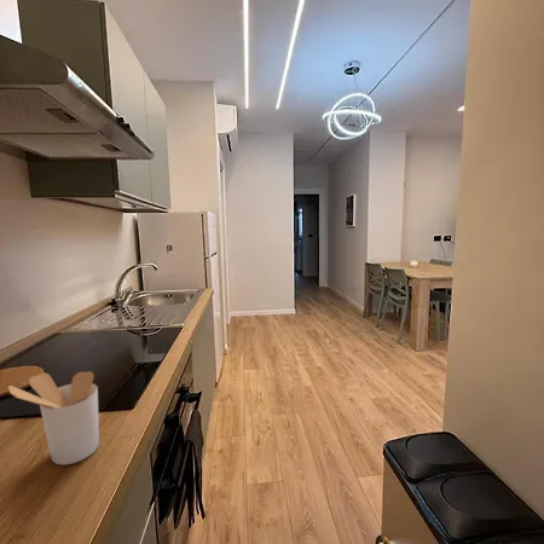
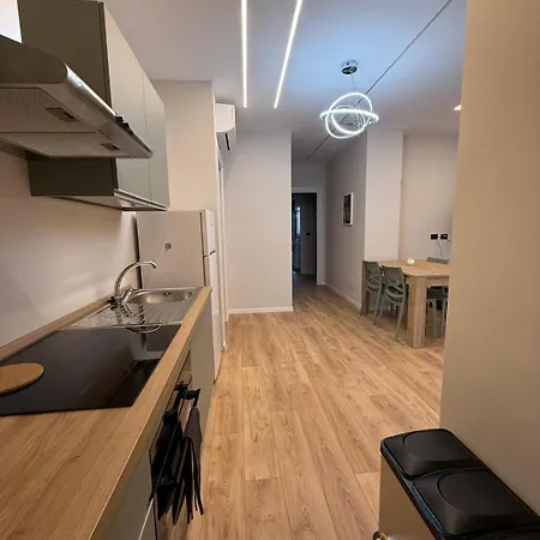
- utensil holder [6,370,100,467]
